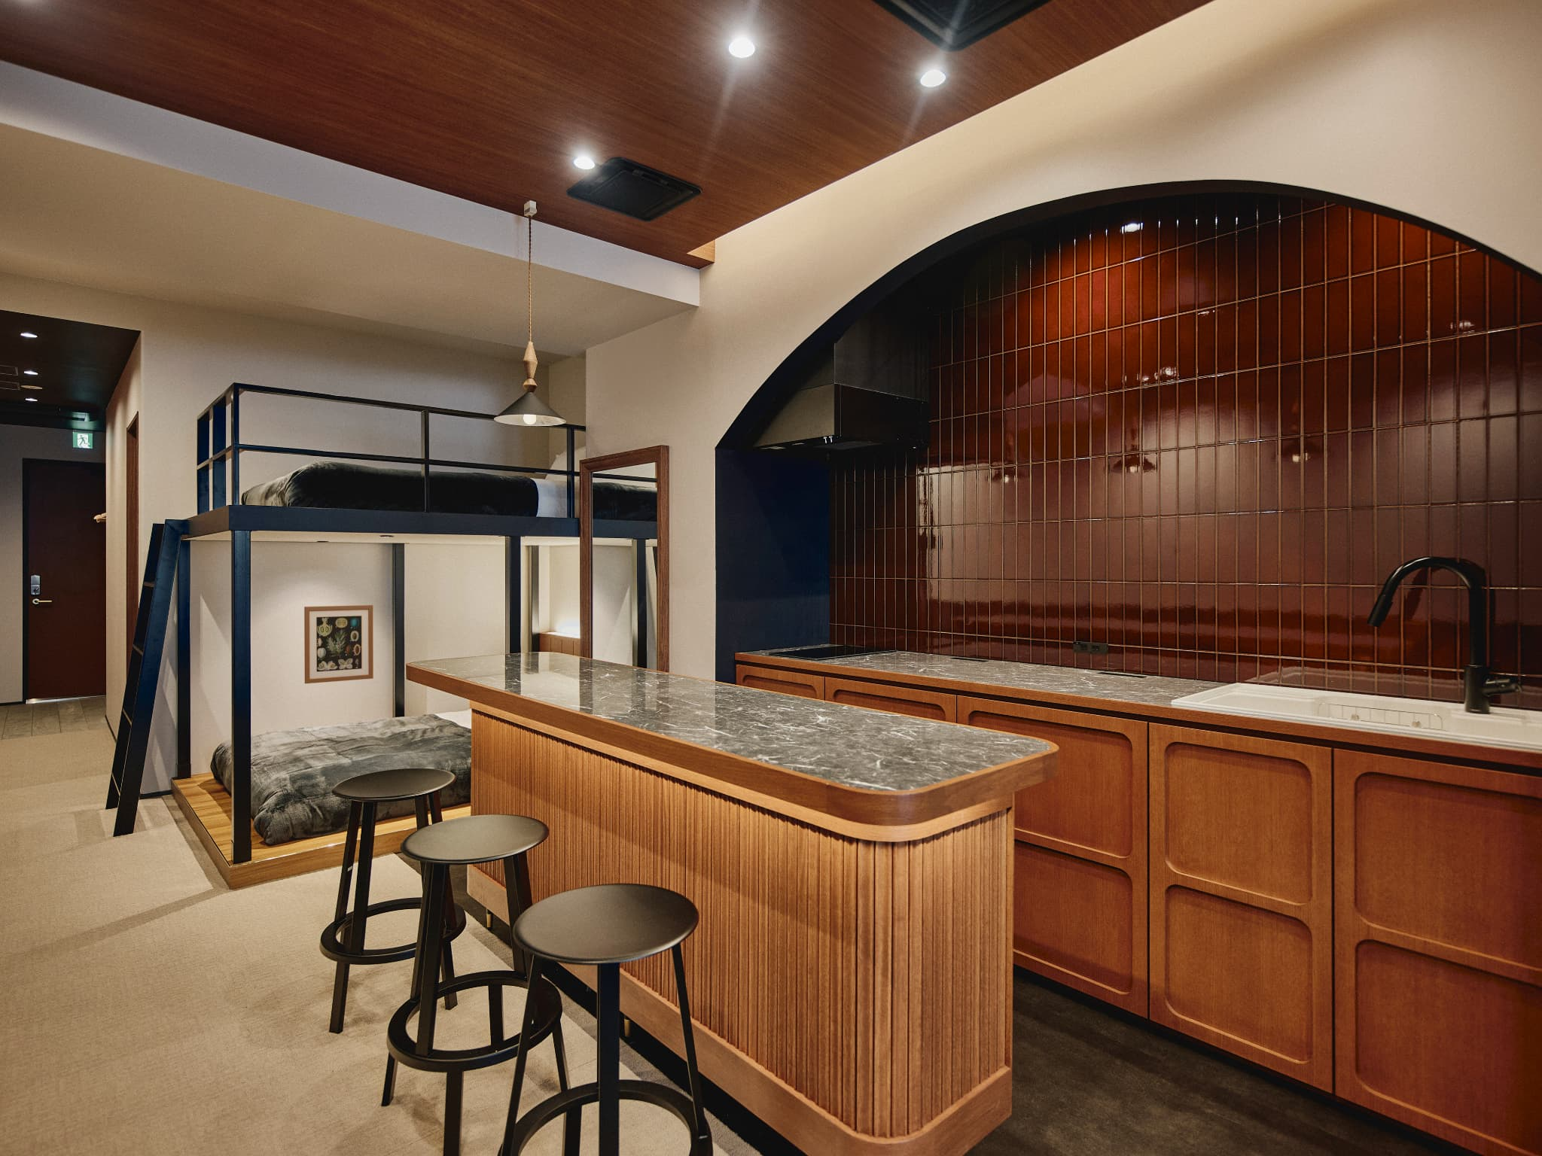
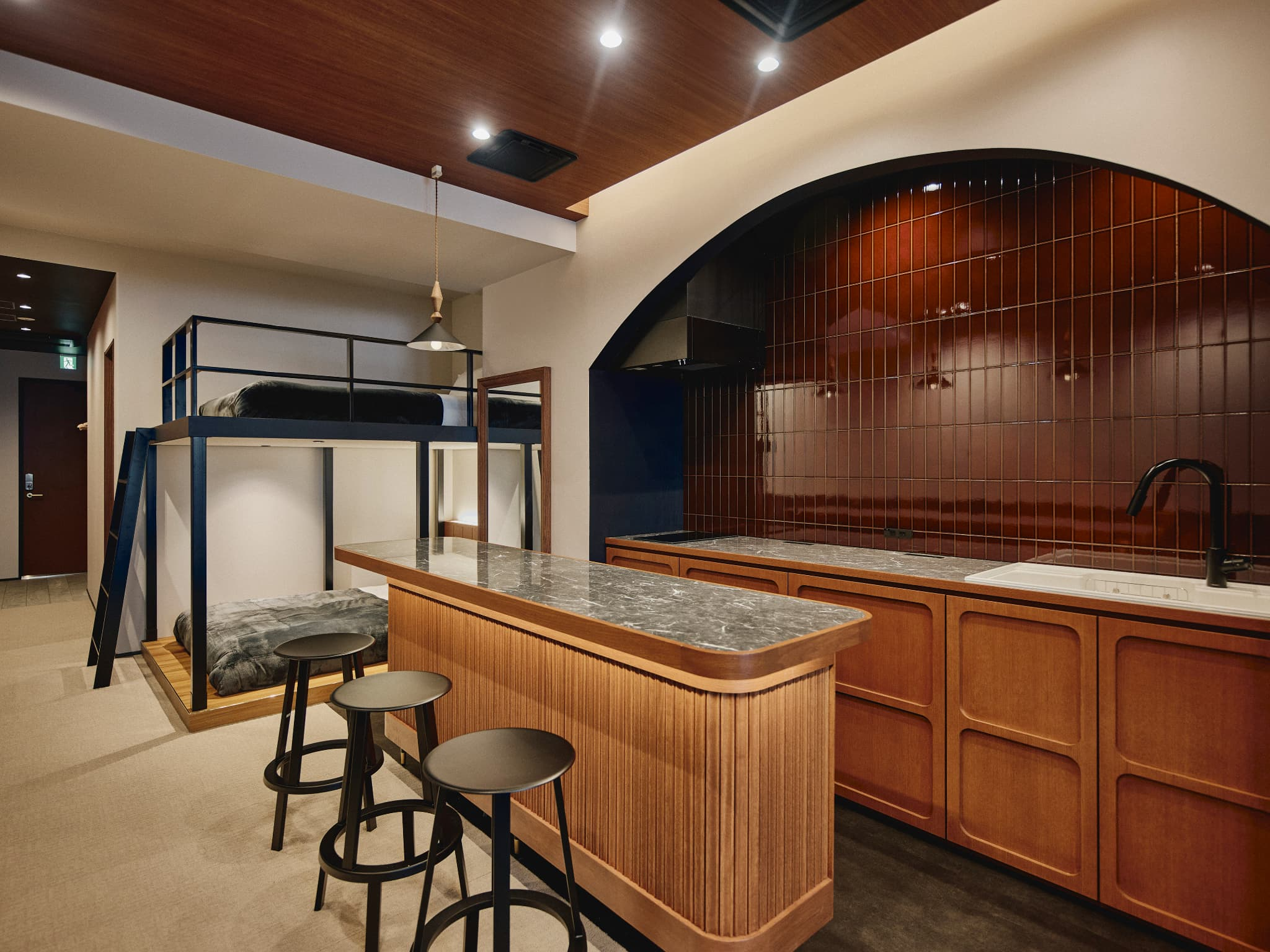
- wall art [304,605,374,684]
